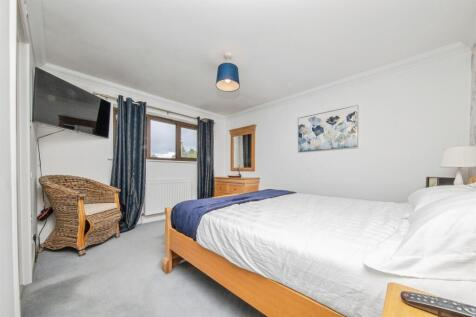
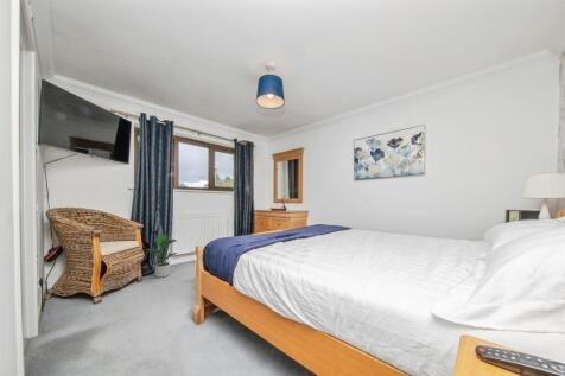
+ potted plant [144,232,178,279]
